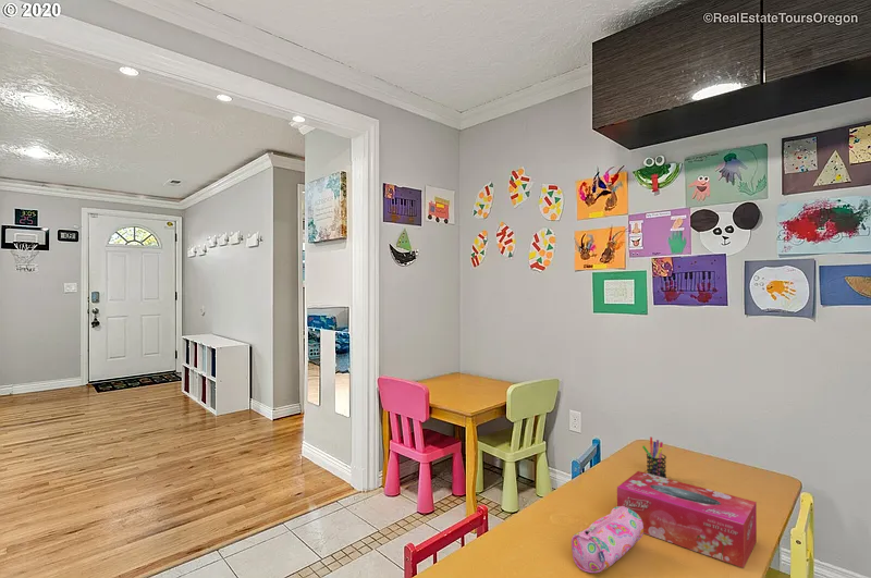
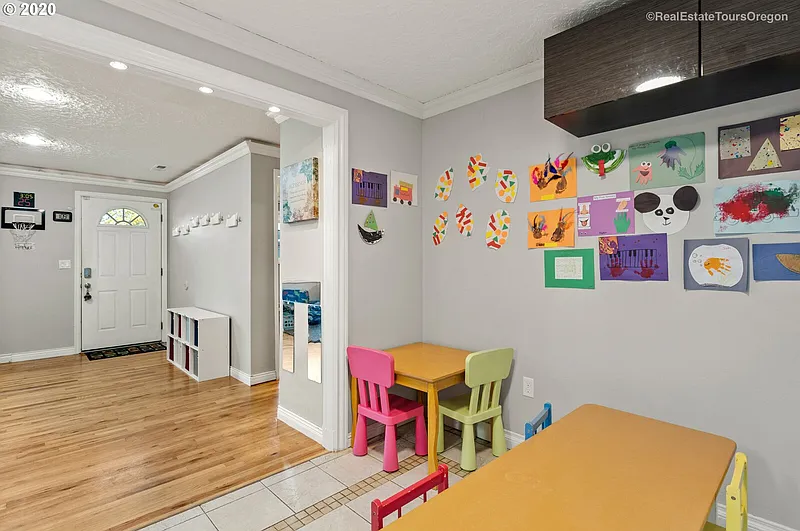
- tissue box [616,470,758,569]
- pencil case [571,506,645,574]
- pen holder [641,436,667,479]
